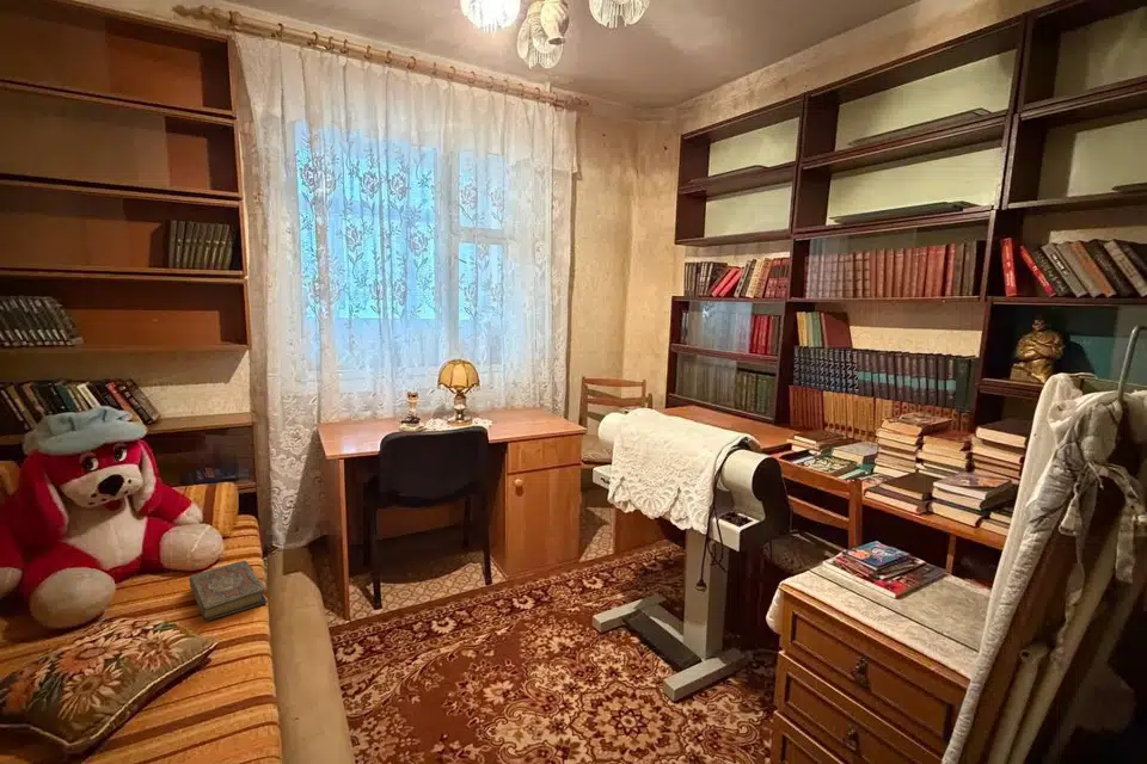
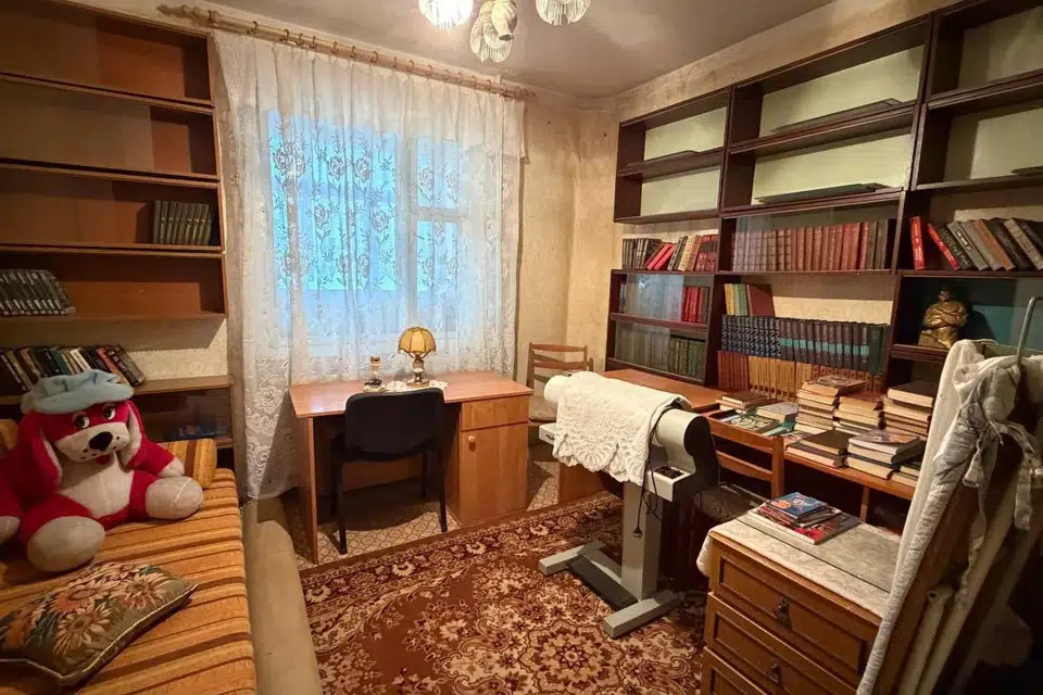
- book [188,560,268,622]
